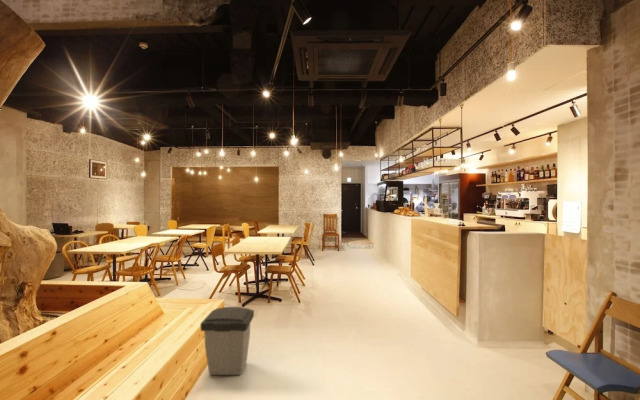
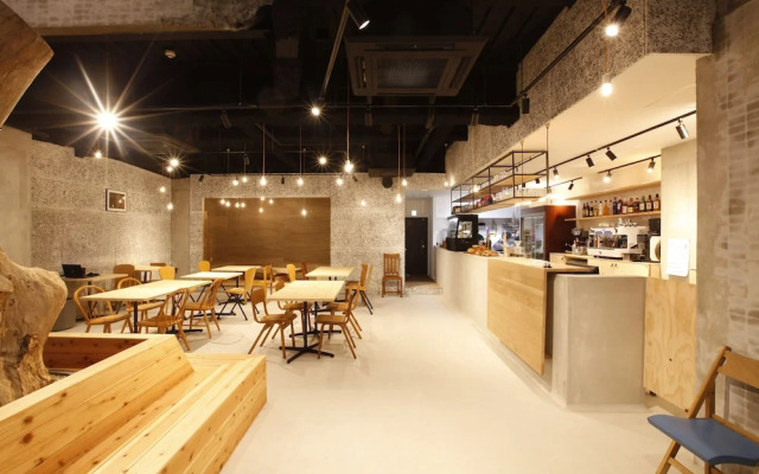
- trash can [199,306,255,376]
